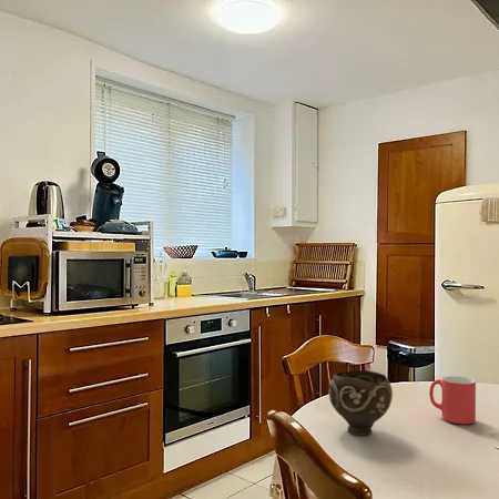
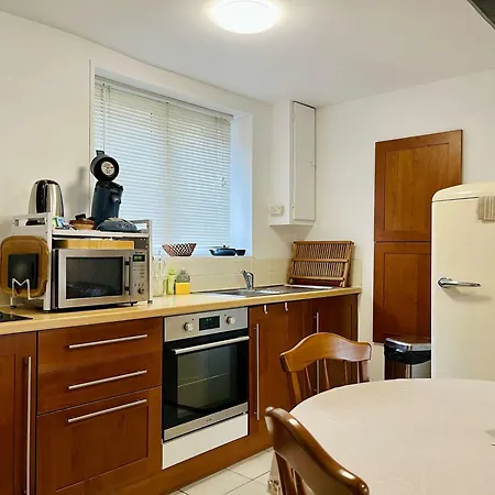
- bowl [327,369,394,437]
- mug [428,375,477,425]
